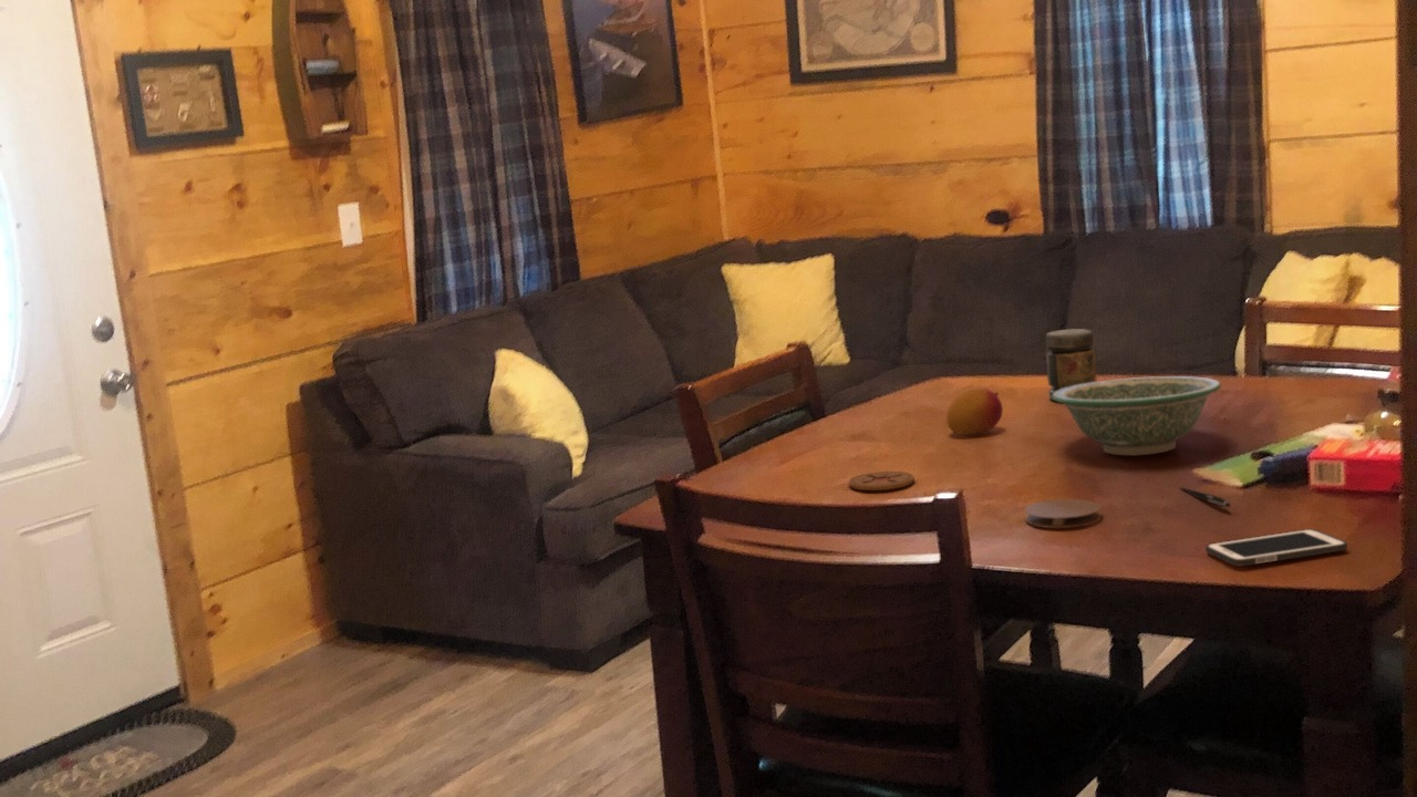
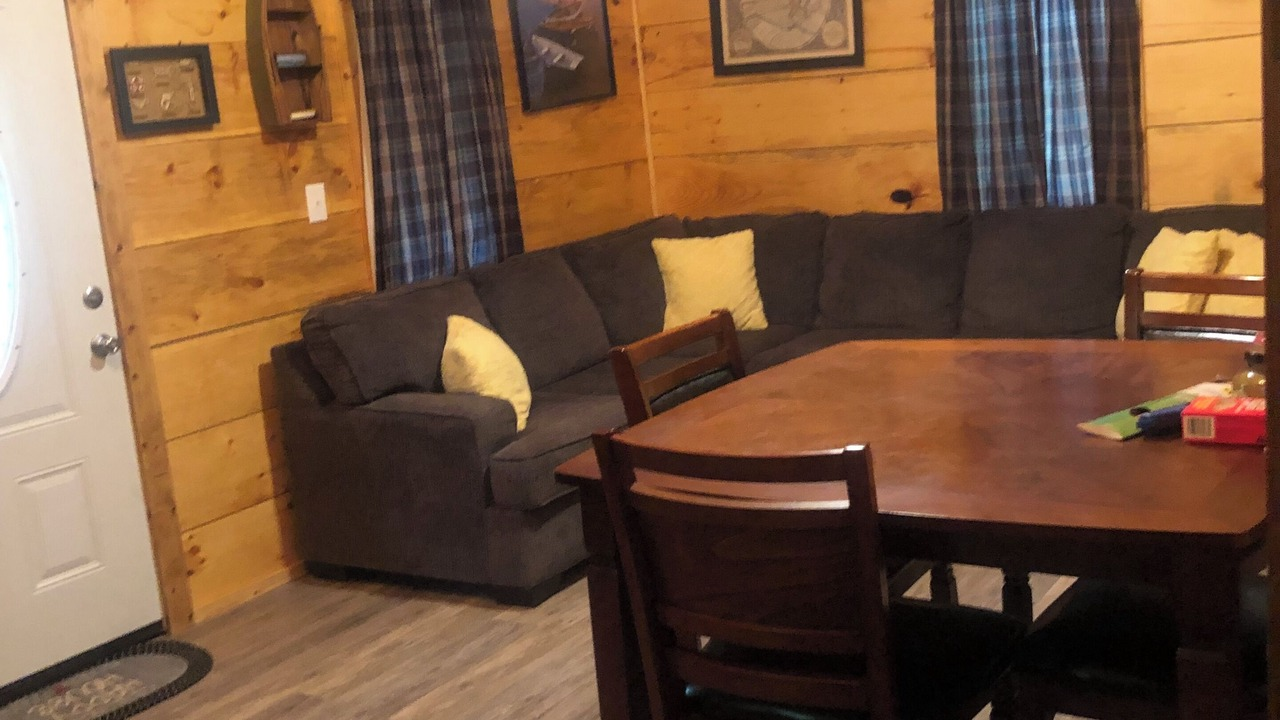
- bowl [1052,375,1222,456]
- coaster [1024,498,1103,529]
- jar [1044,328,1097,402]
- cell phone [1204,528,1348,567]
- fruit [945,386,1004,436]
- pen [1179,486,1232,508]
- coaster [848,470,916,491]
